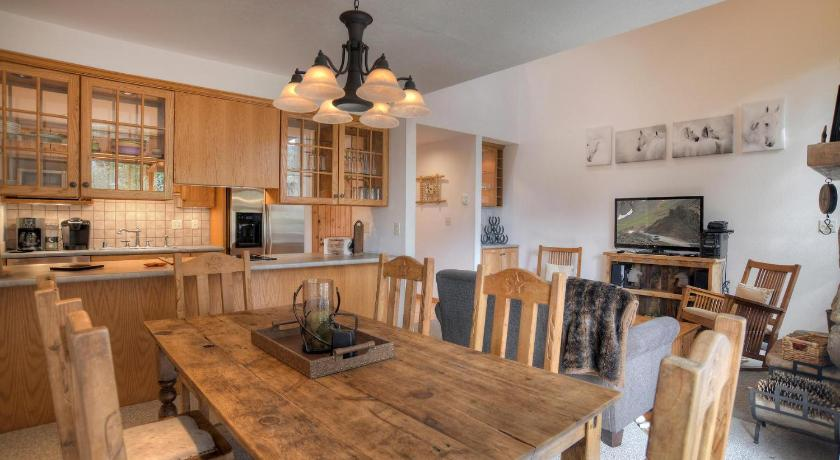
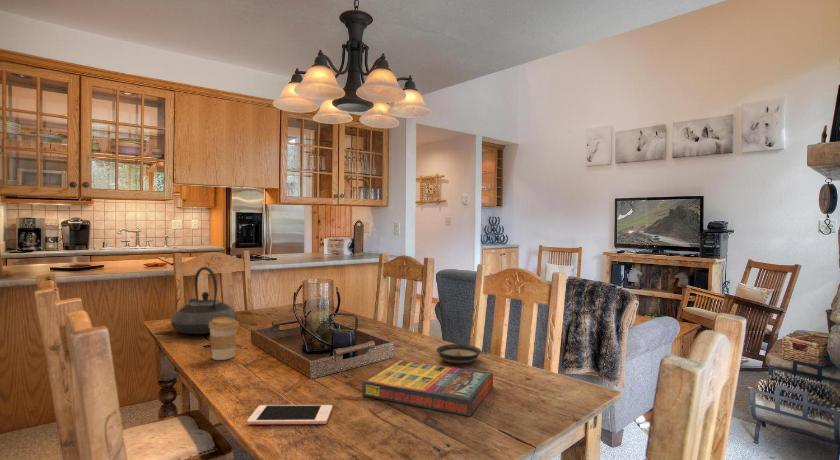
+ teapot [170,266,238,335]
+ saucer [435,343,482,365]
+ cell phone [246,404,333,426]
+ coffee cup [209,317,240,361]
+ game compilation box [361,358,494,417]
